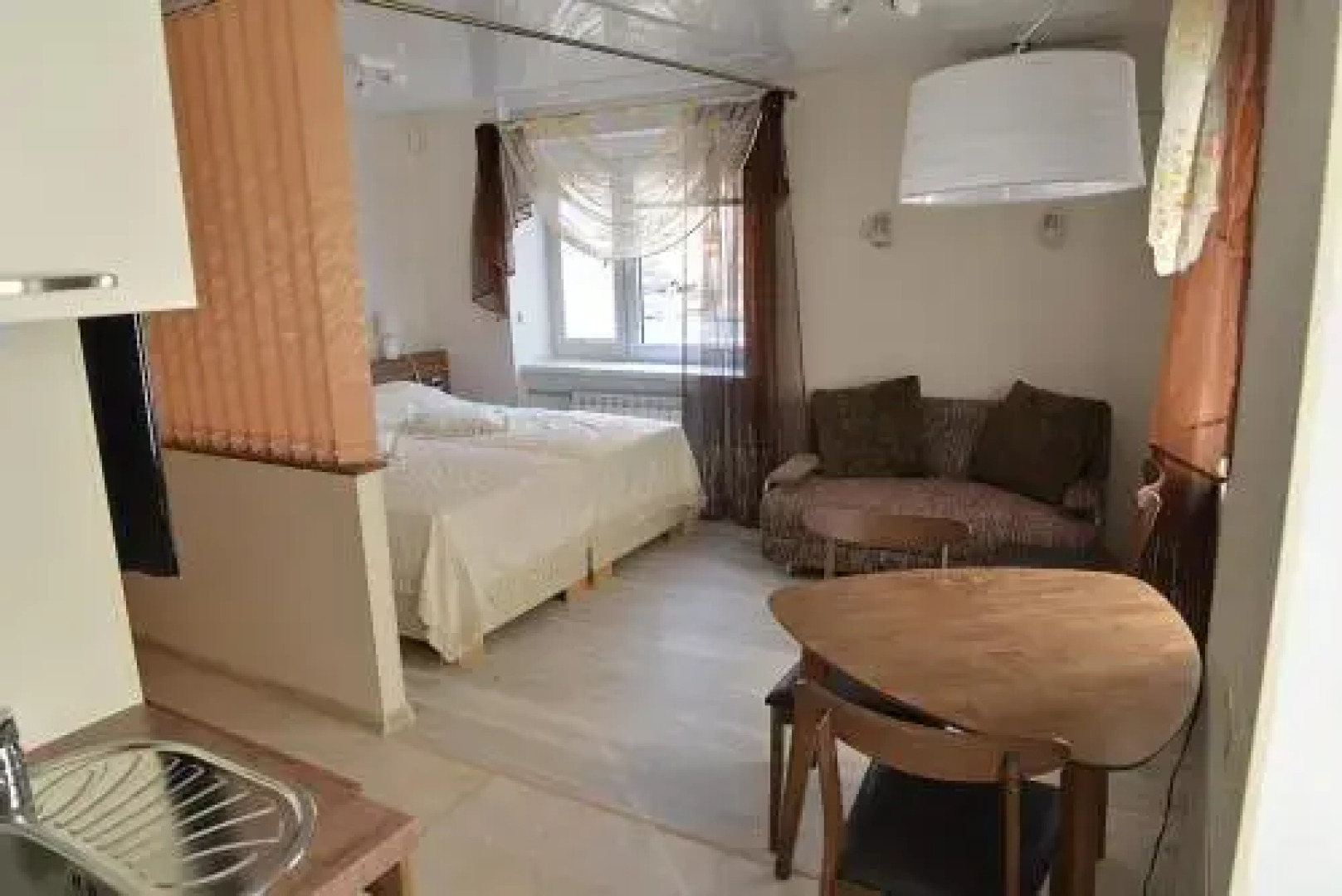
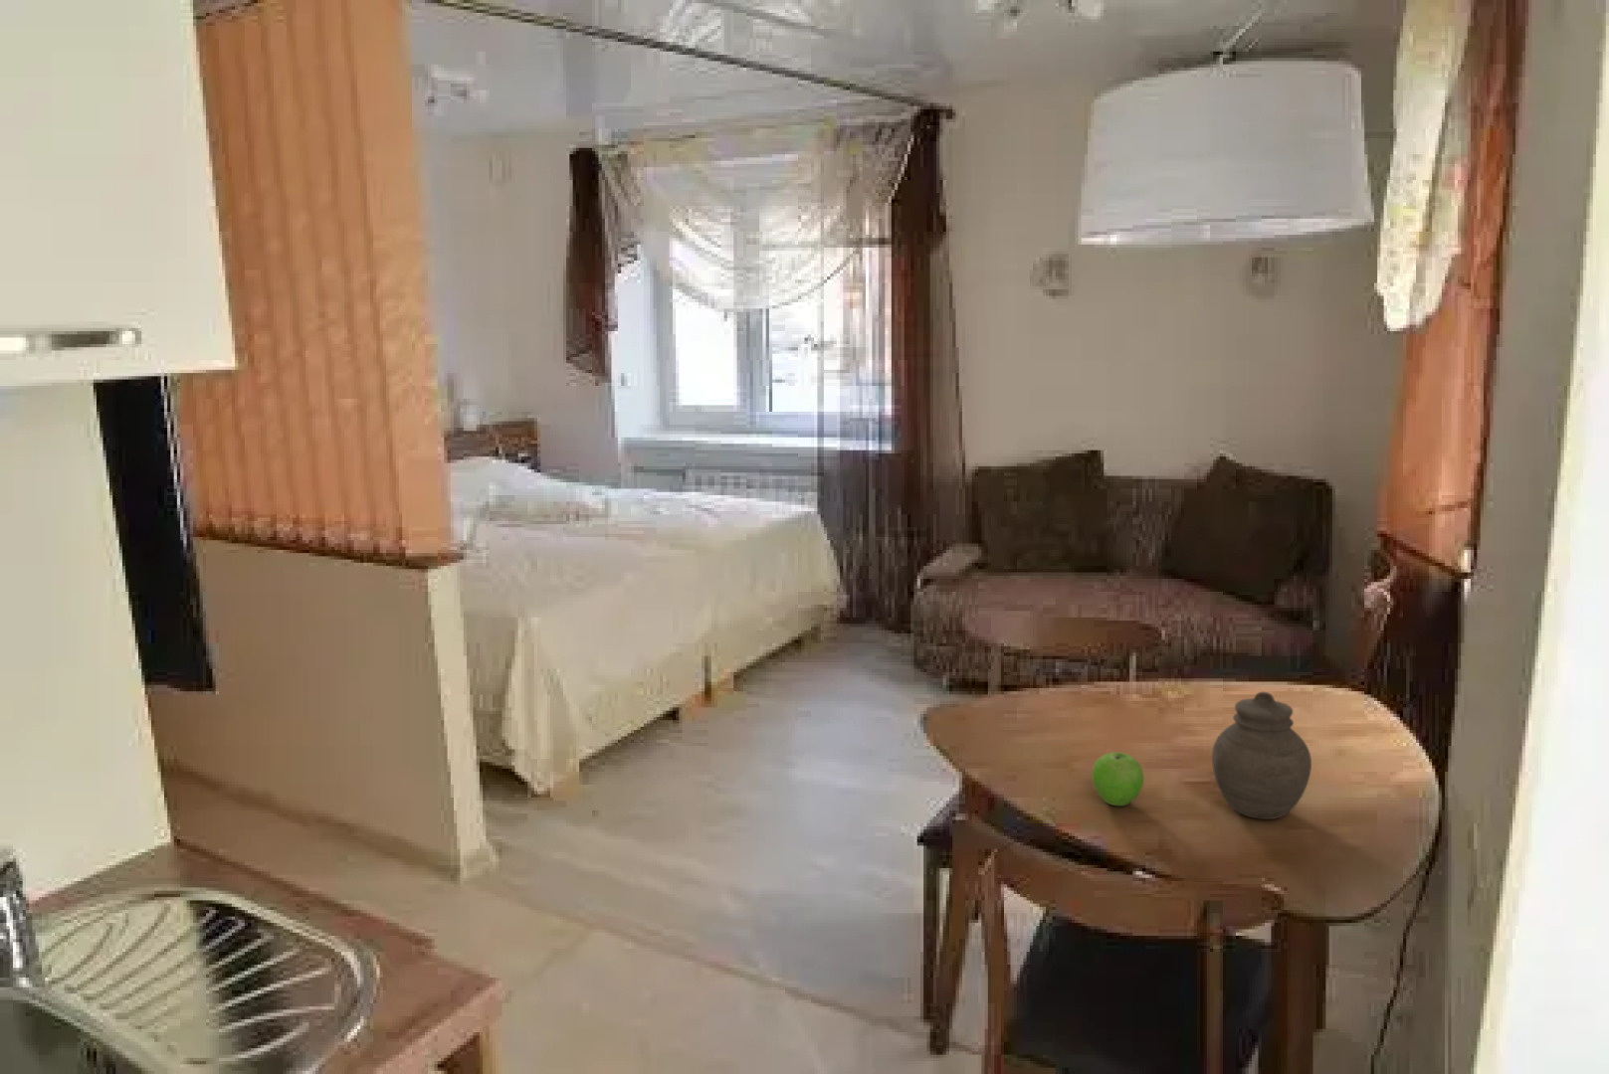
+ jar [1211,692,1313,820]
+ fruit [1091,752,1145,807]
